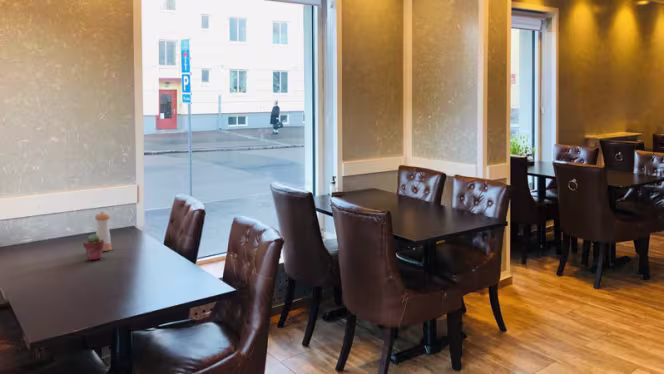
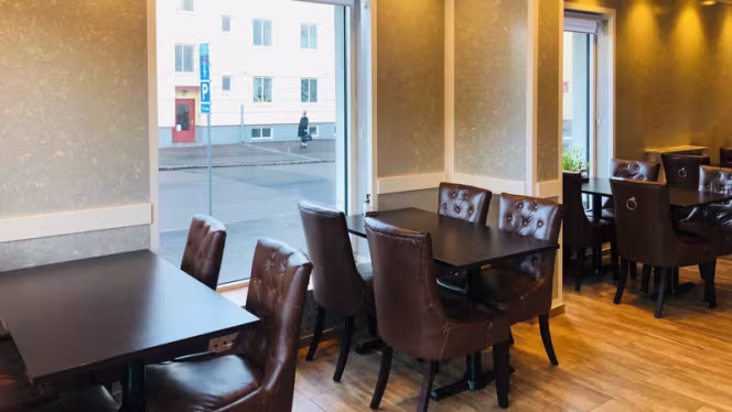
- potted succulent [82,233,104,261]
- pepper shaker [94,211,112,252]
